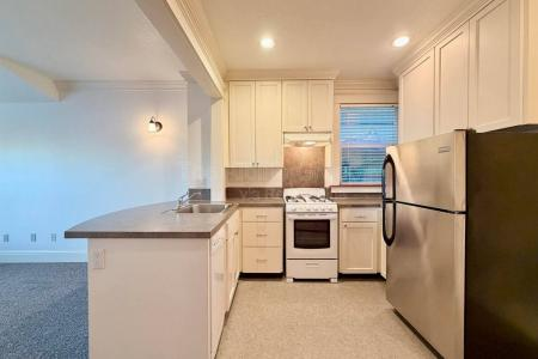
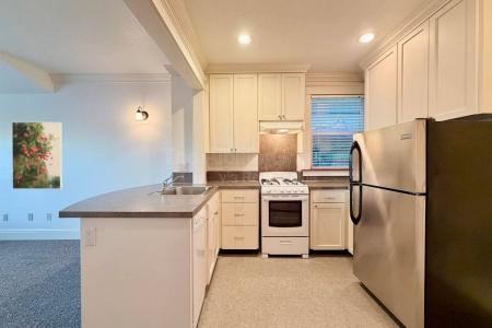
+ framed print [11,121,63,190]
